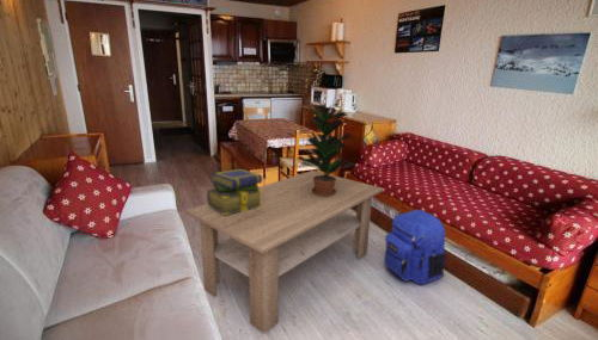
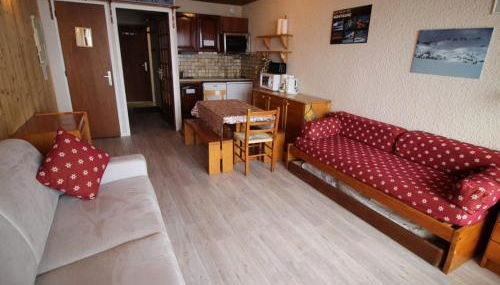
- backpack [383,209,447,286]
- potted plant [295,103,356,197]
- stack of books [206,168,263,215]
- coffee table [184,169,384,334]
